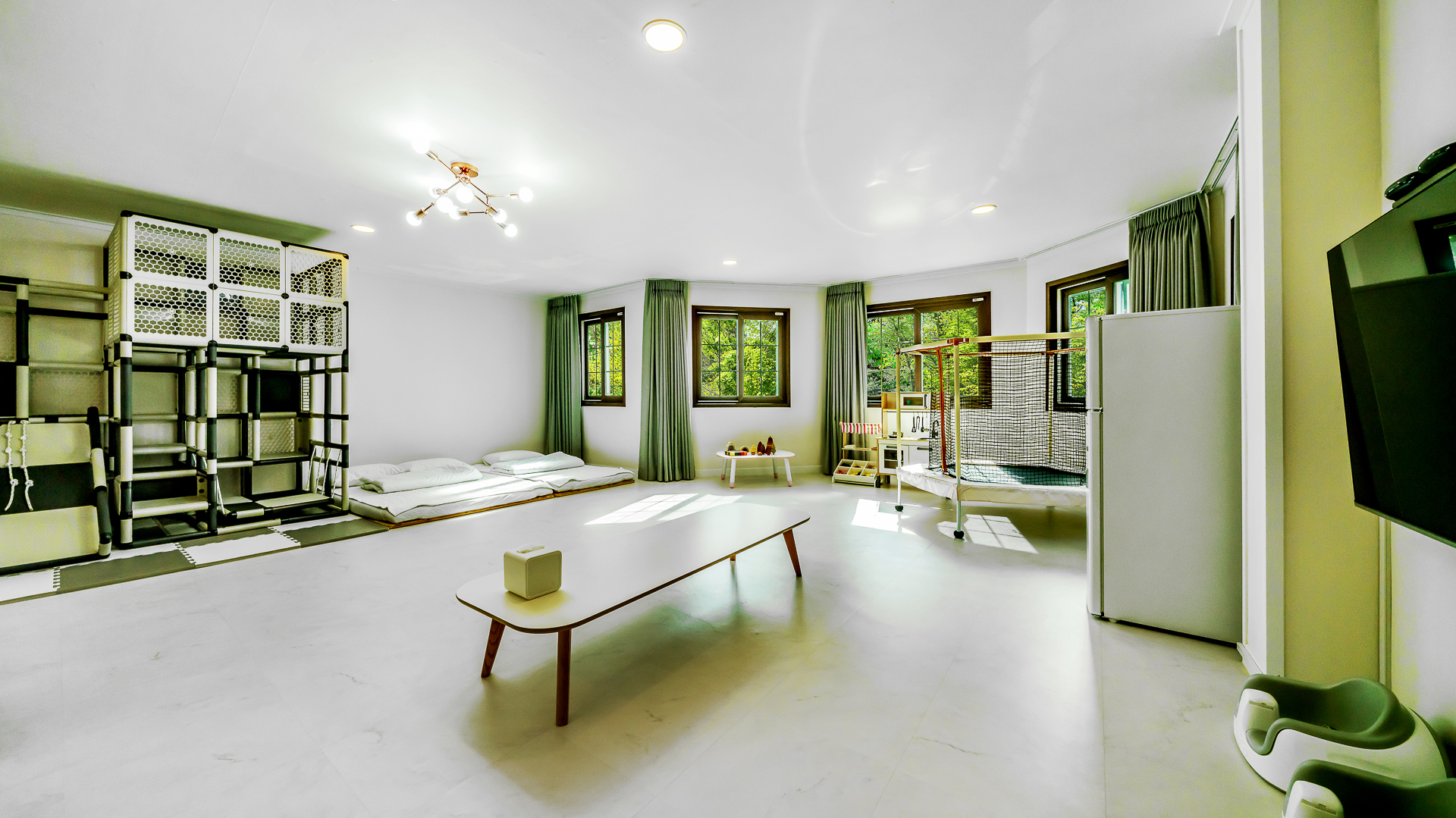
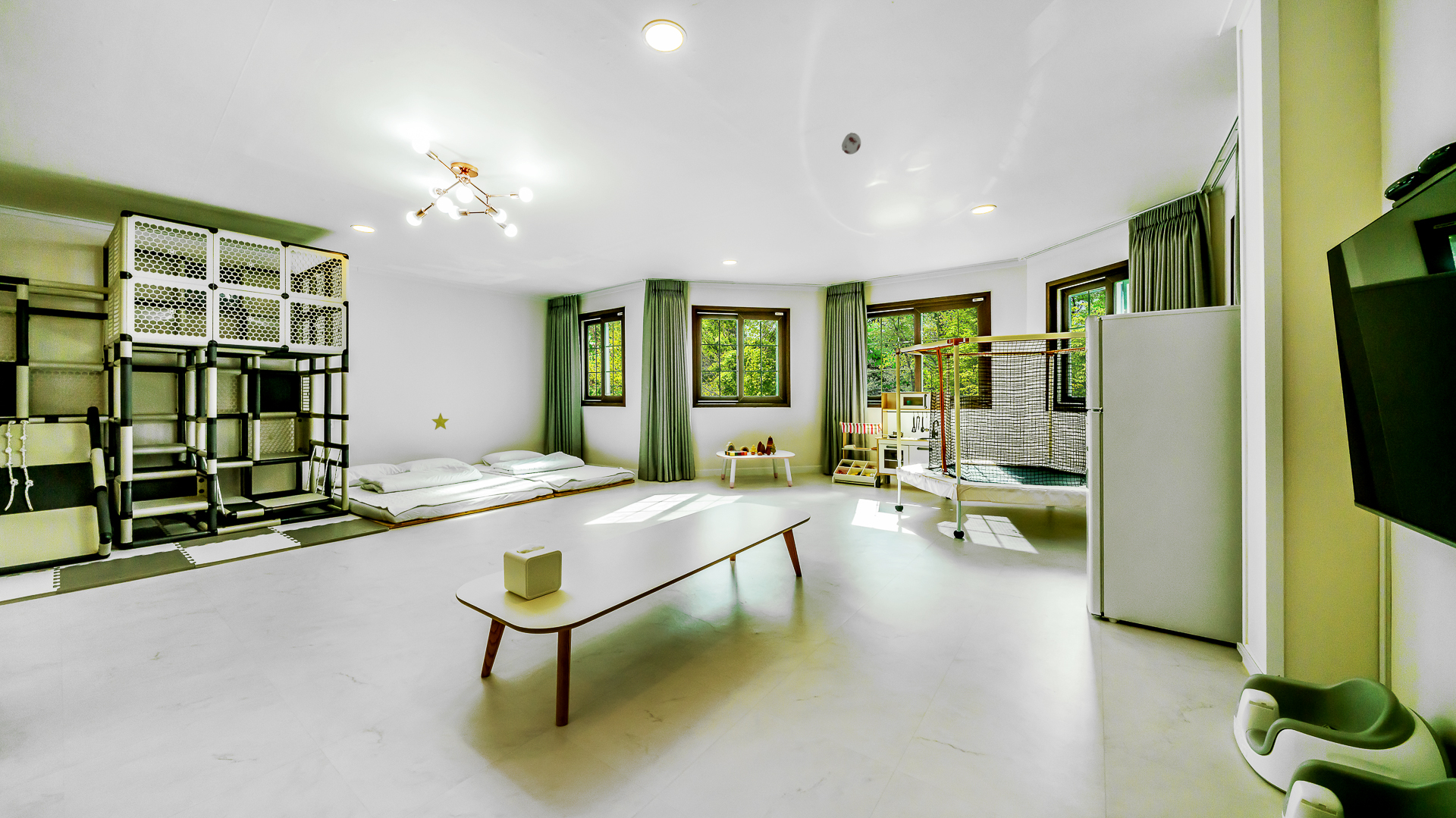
+ smoke detector [841,132,861,155]
+ decorative star [431,412,450,431]
